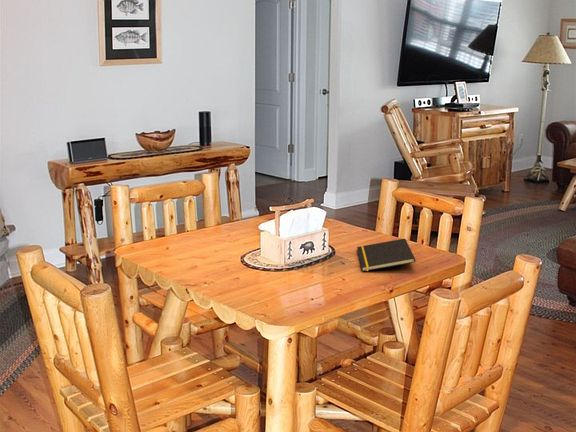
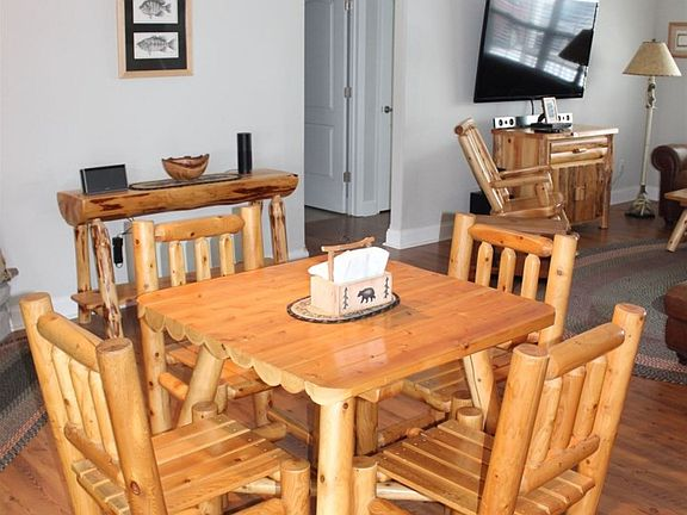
- notepad [356,238,416,272]
